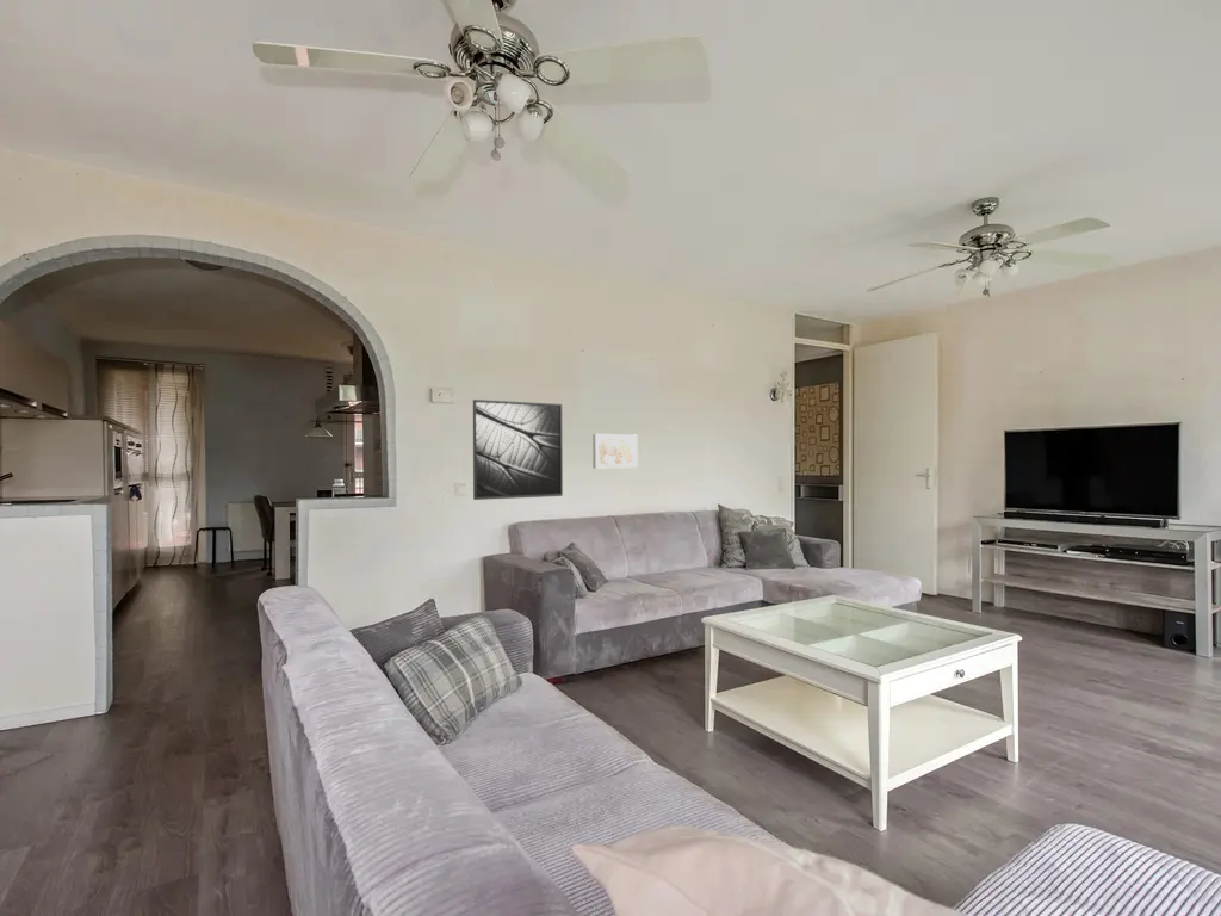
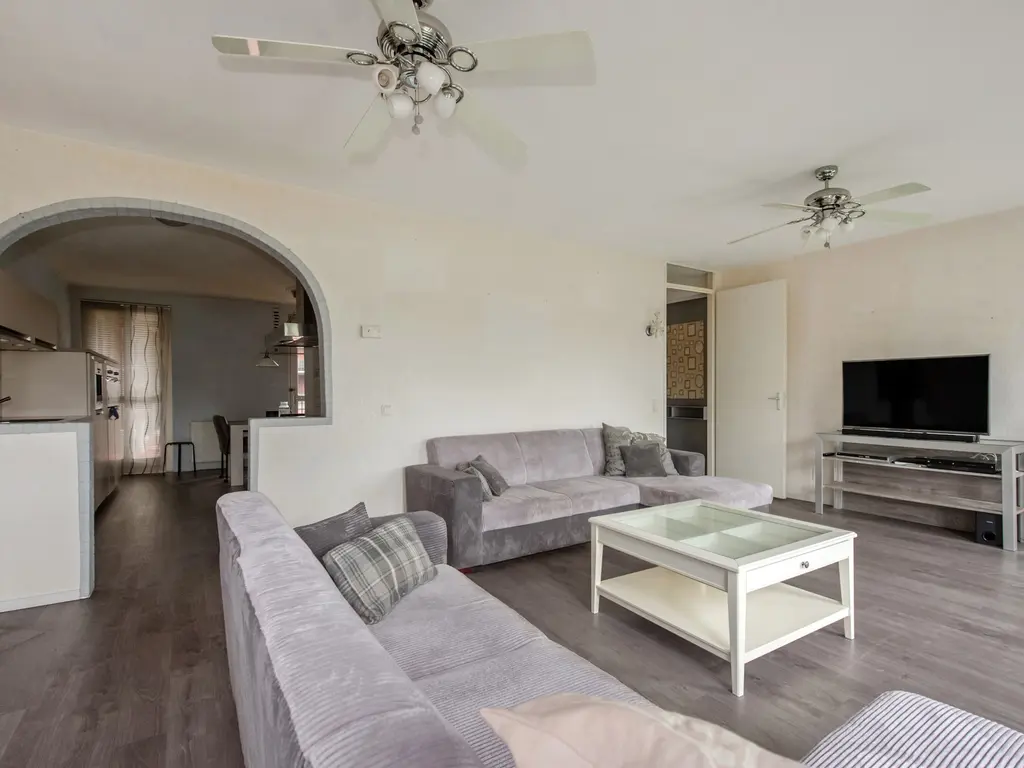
- wall art [591,433,638,469]
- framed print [472,398,564,501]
